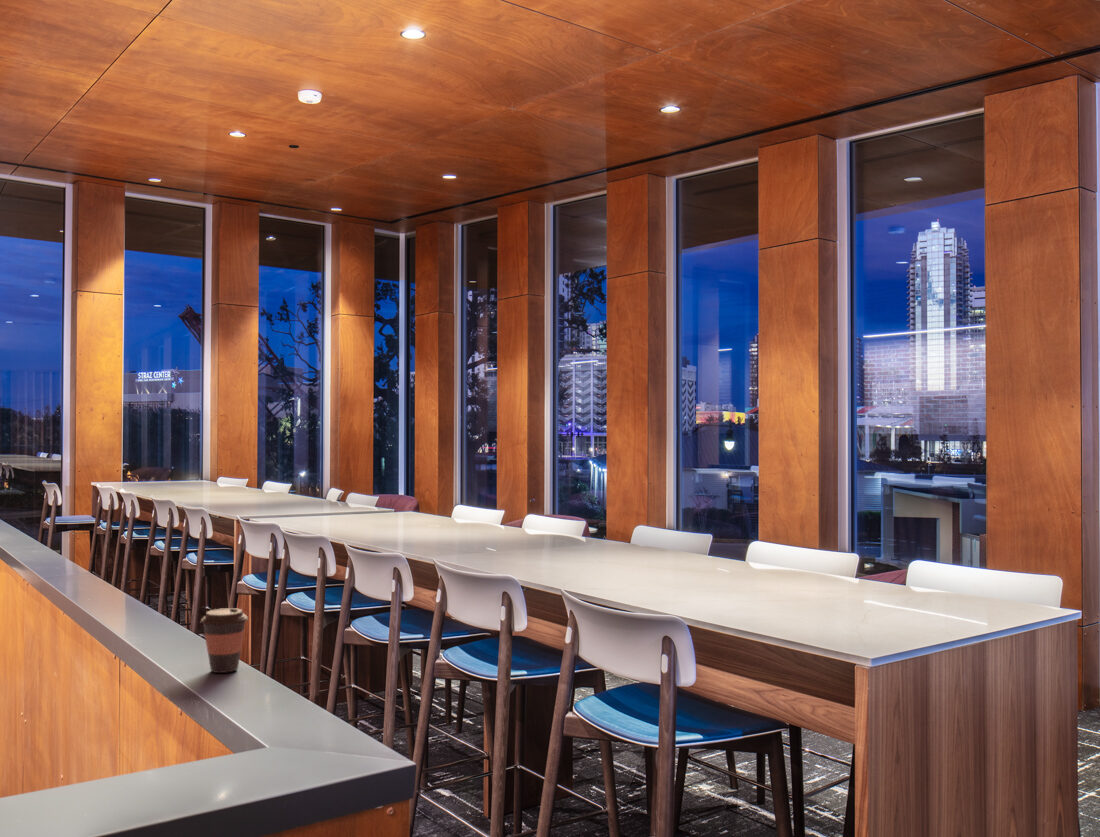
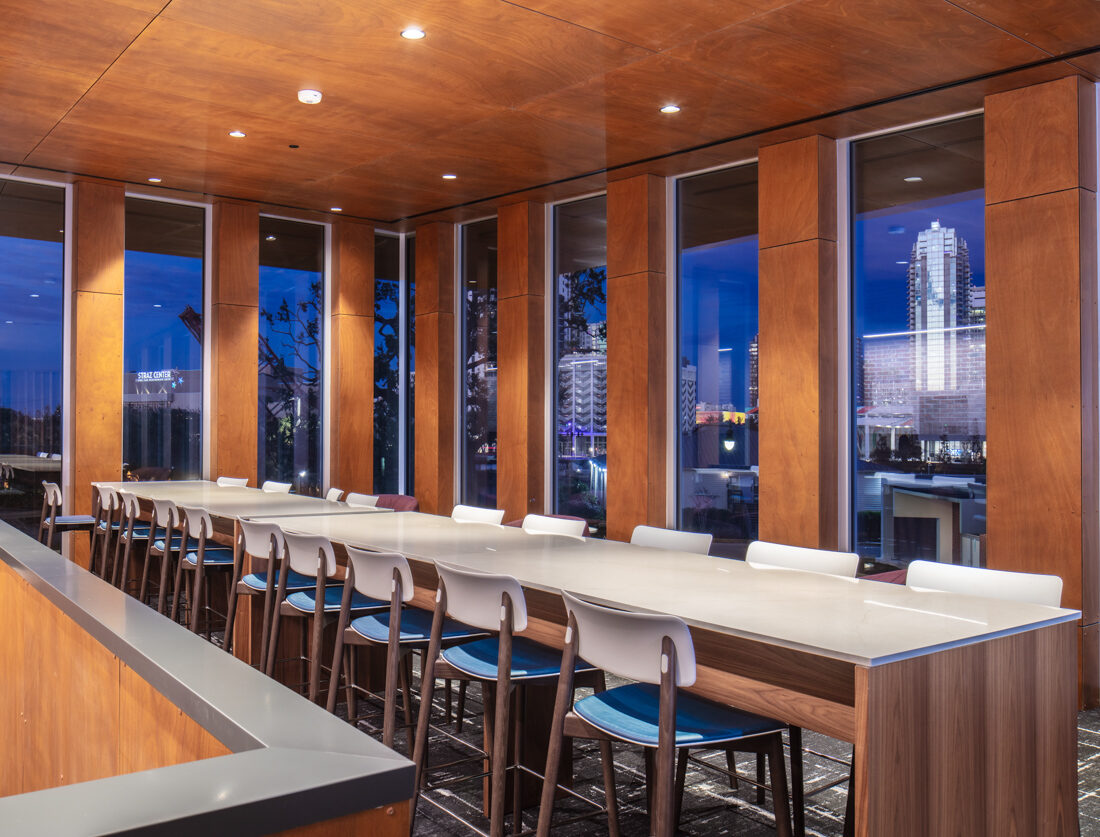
- coffee cup [199,607,249,674]
